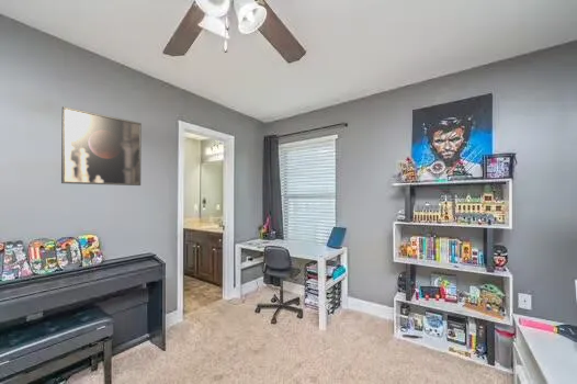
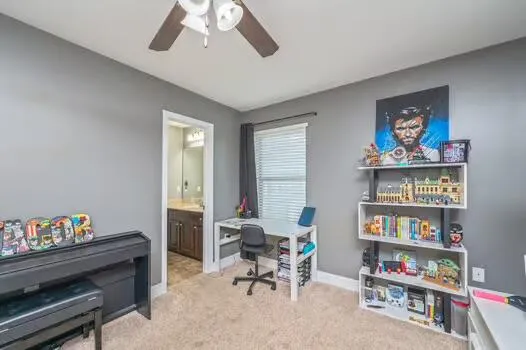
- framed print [60,105,143,187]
